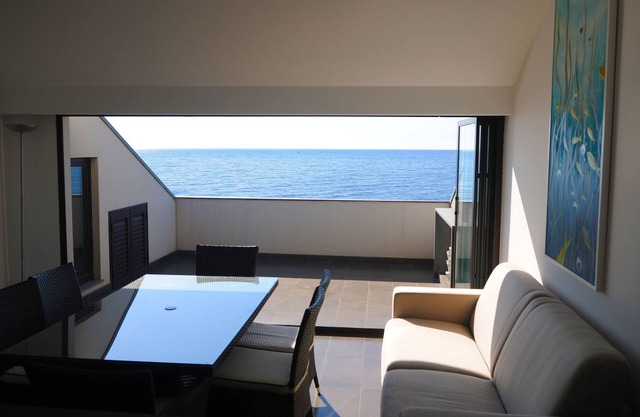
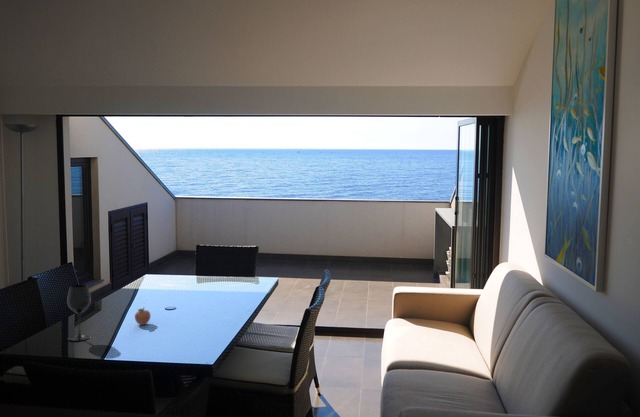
+ fruit [134,306,152,326]
+ wineglass [66,284,92,342]
